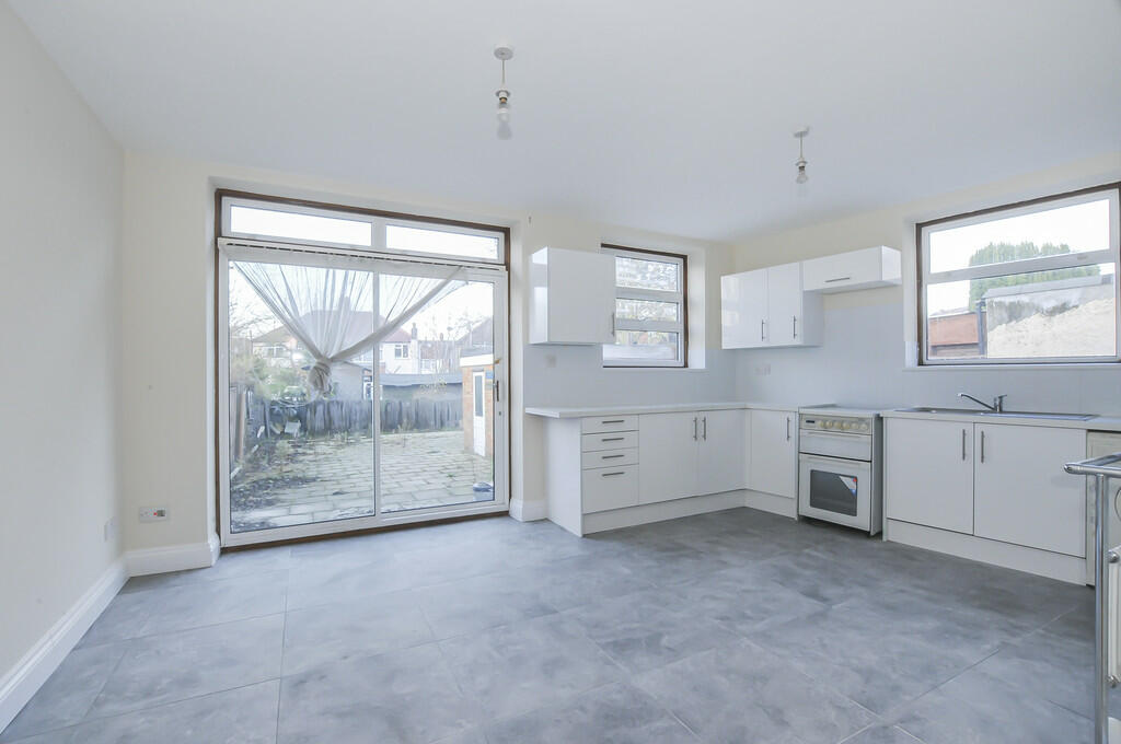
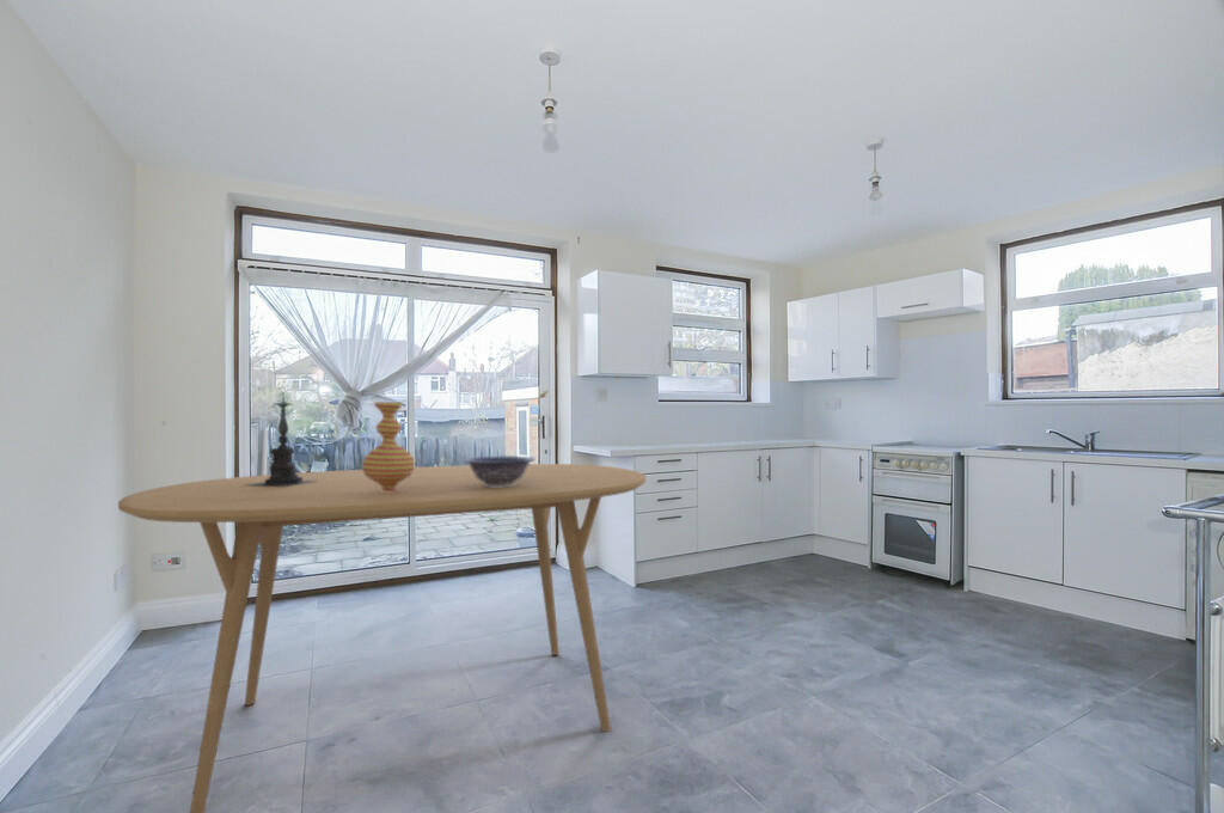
+ vase [361,401,416,493]
+ decorative bowl [463,454,536,488]
+ candle holder [246,393,318,487]
+ dining table [117,463,647,813]
